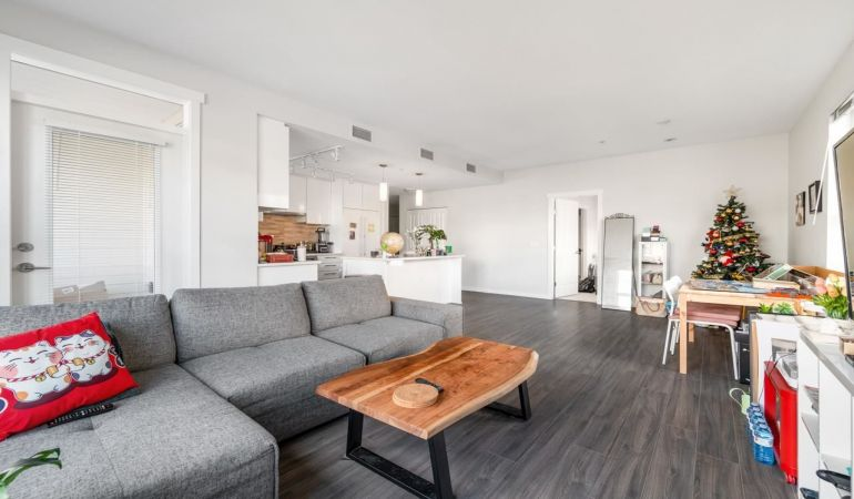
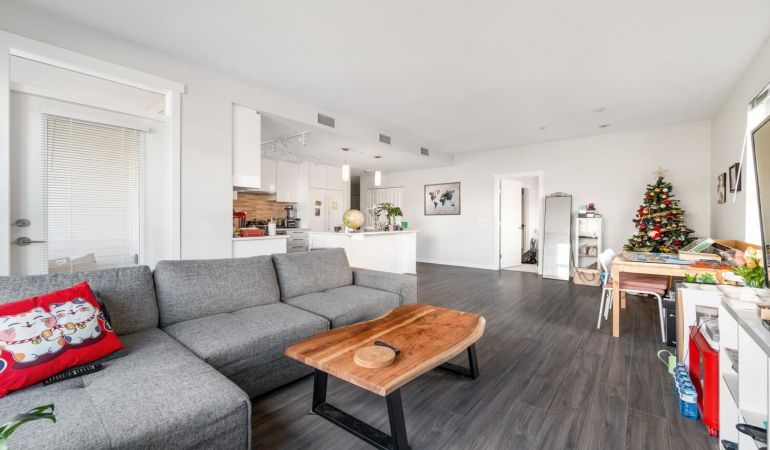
+ wall art [423,181,462,217]
